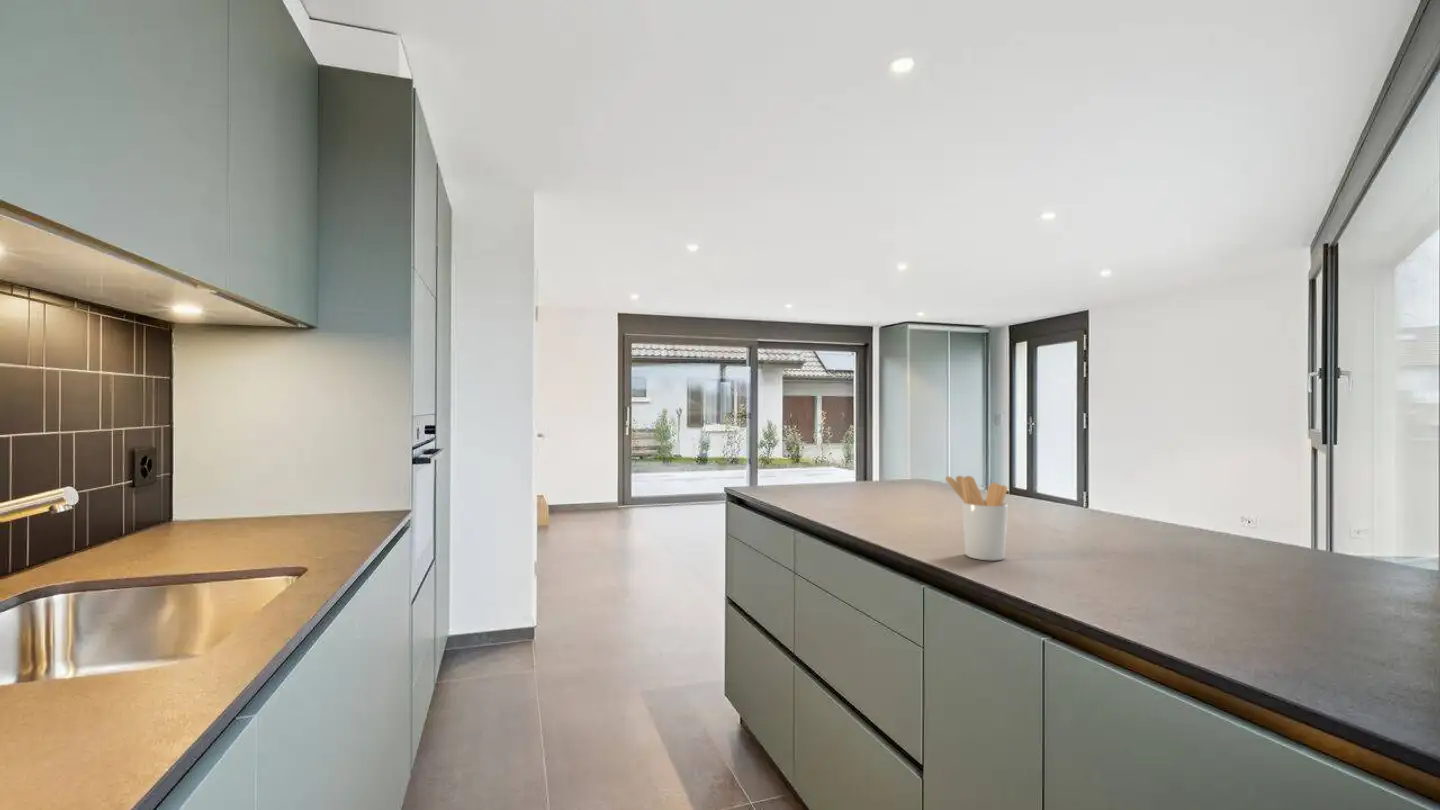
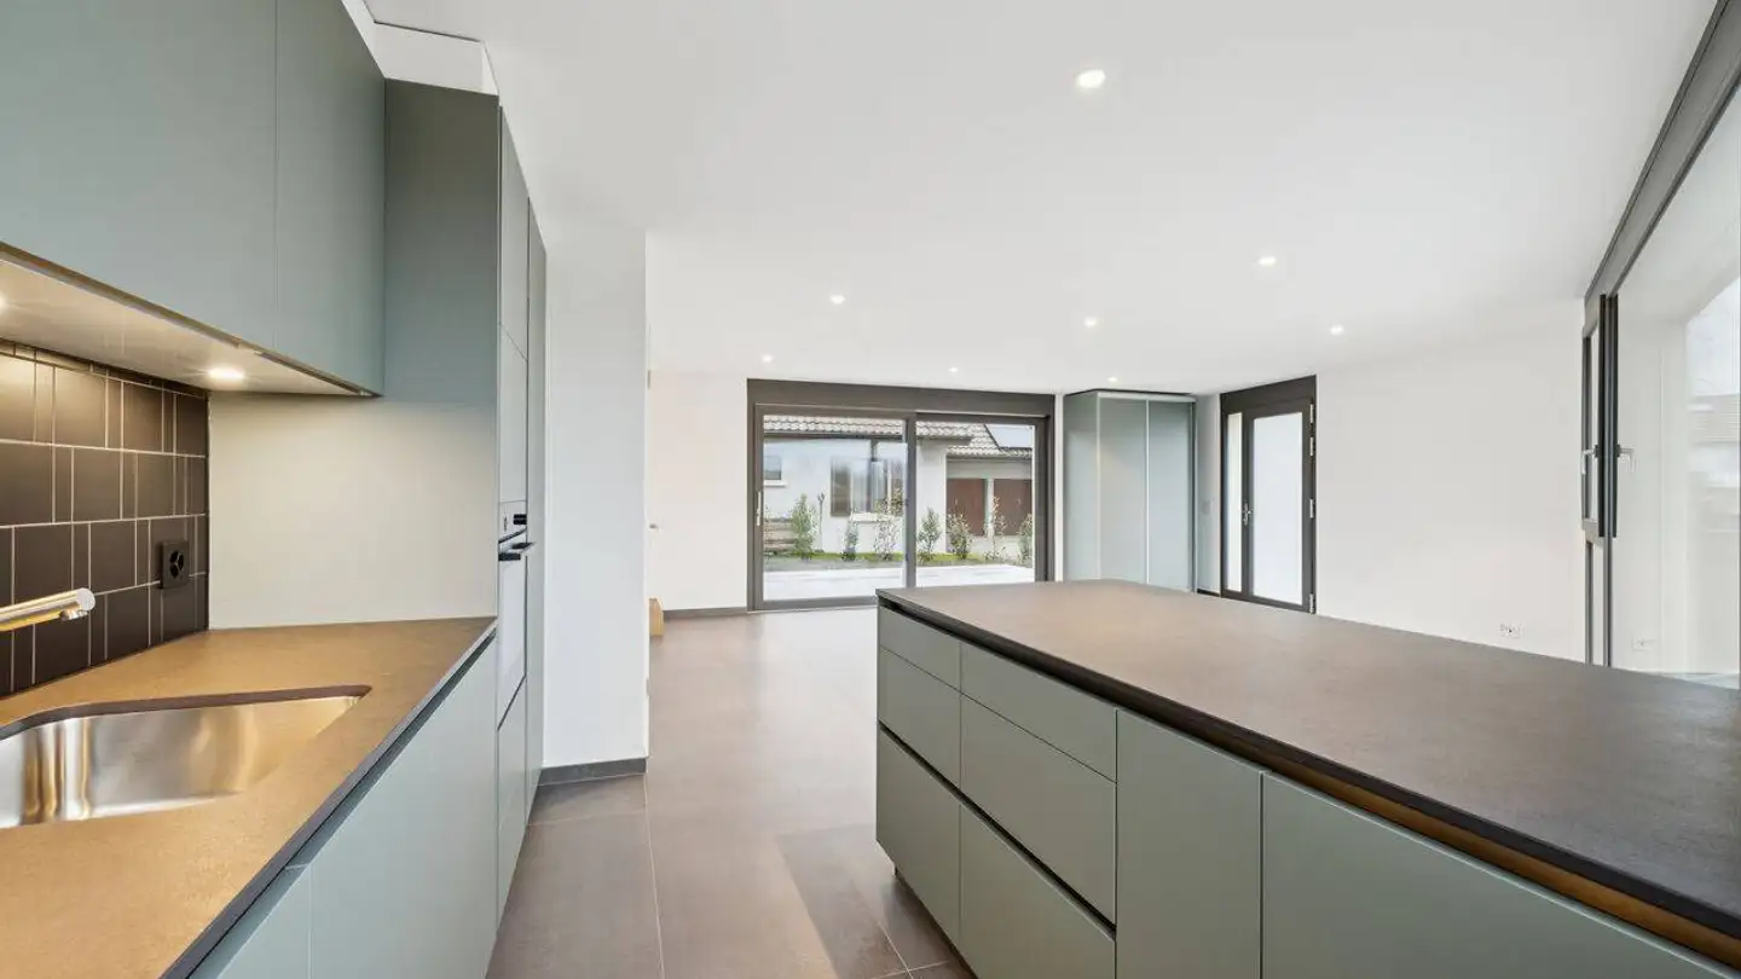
- utensil holder [944,475,1009,561]
